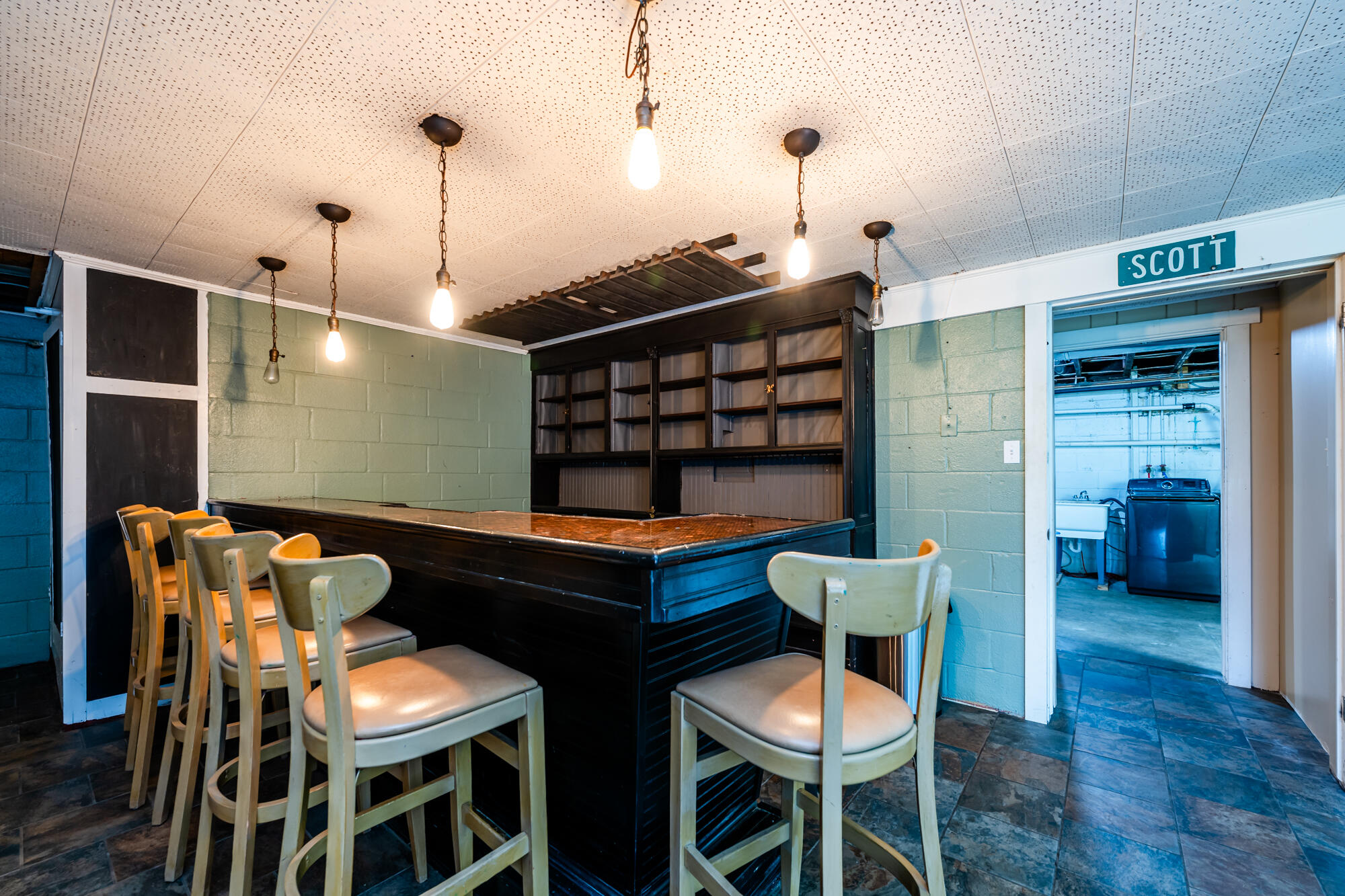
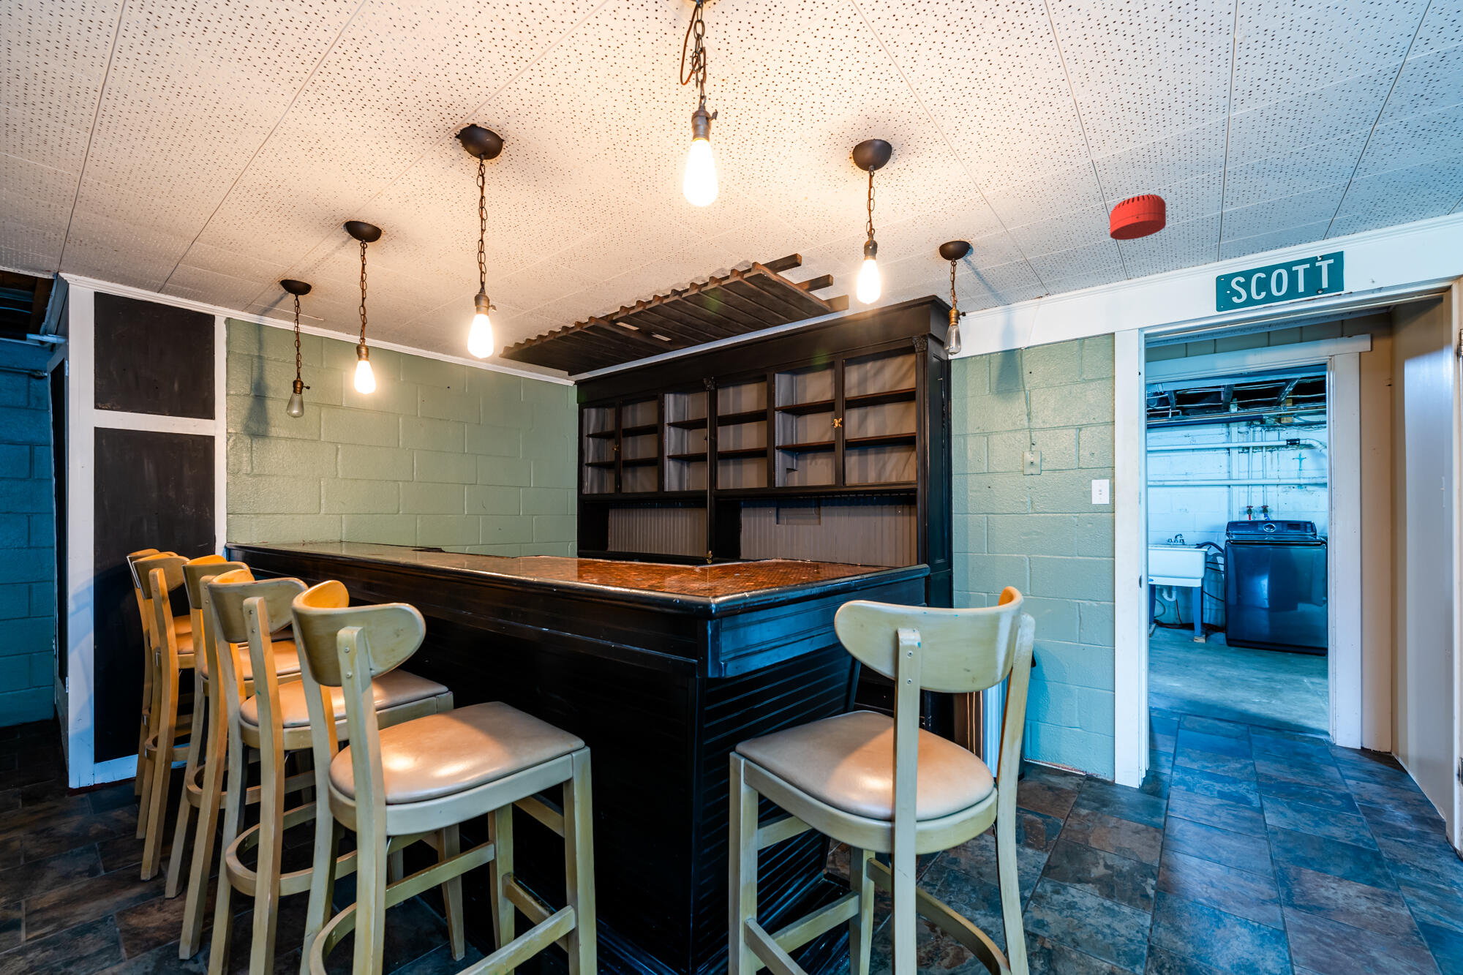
+ smoke detector [1109,194,1167,240]
